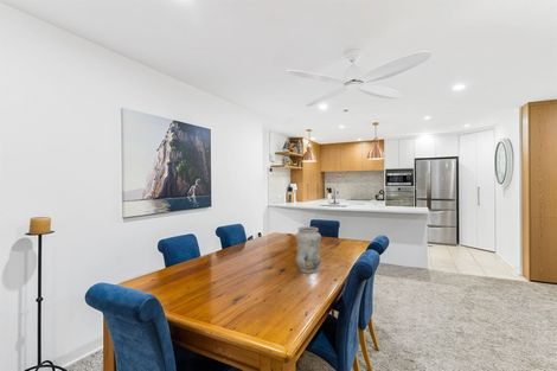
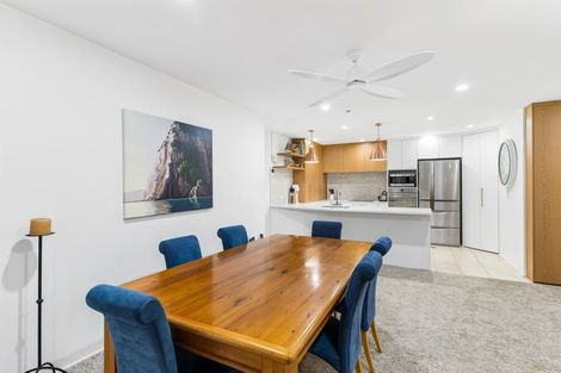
- vase [295,225,322,274]
